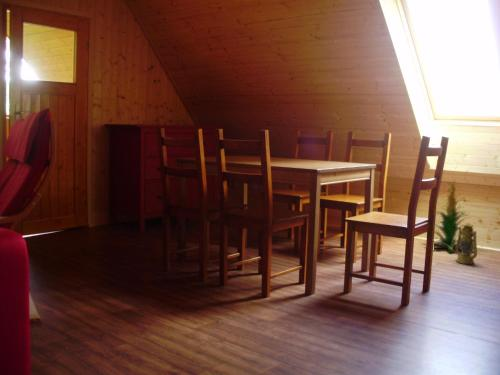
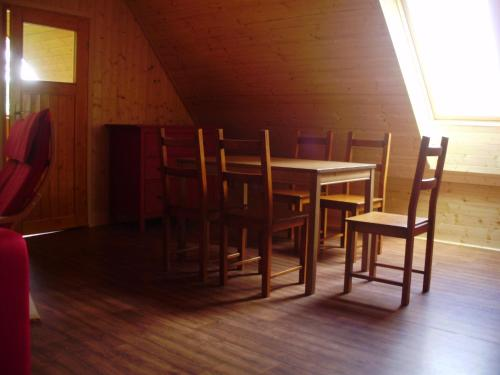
- indoor plant [424,177,469,251]
- lantern [451,222,478,265]
